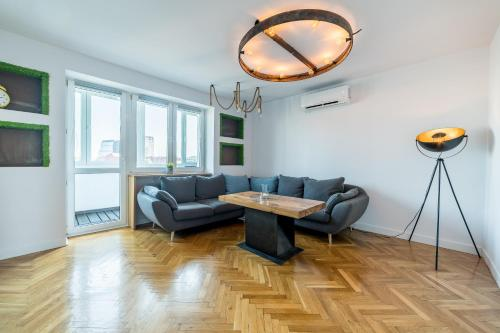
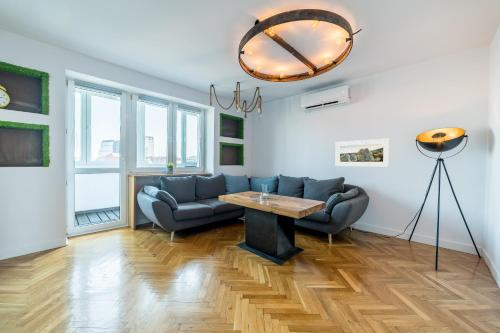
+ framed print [335,138,390,167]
